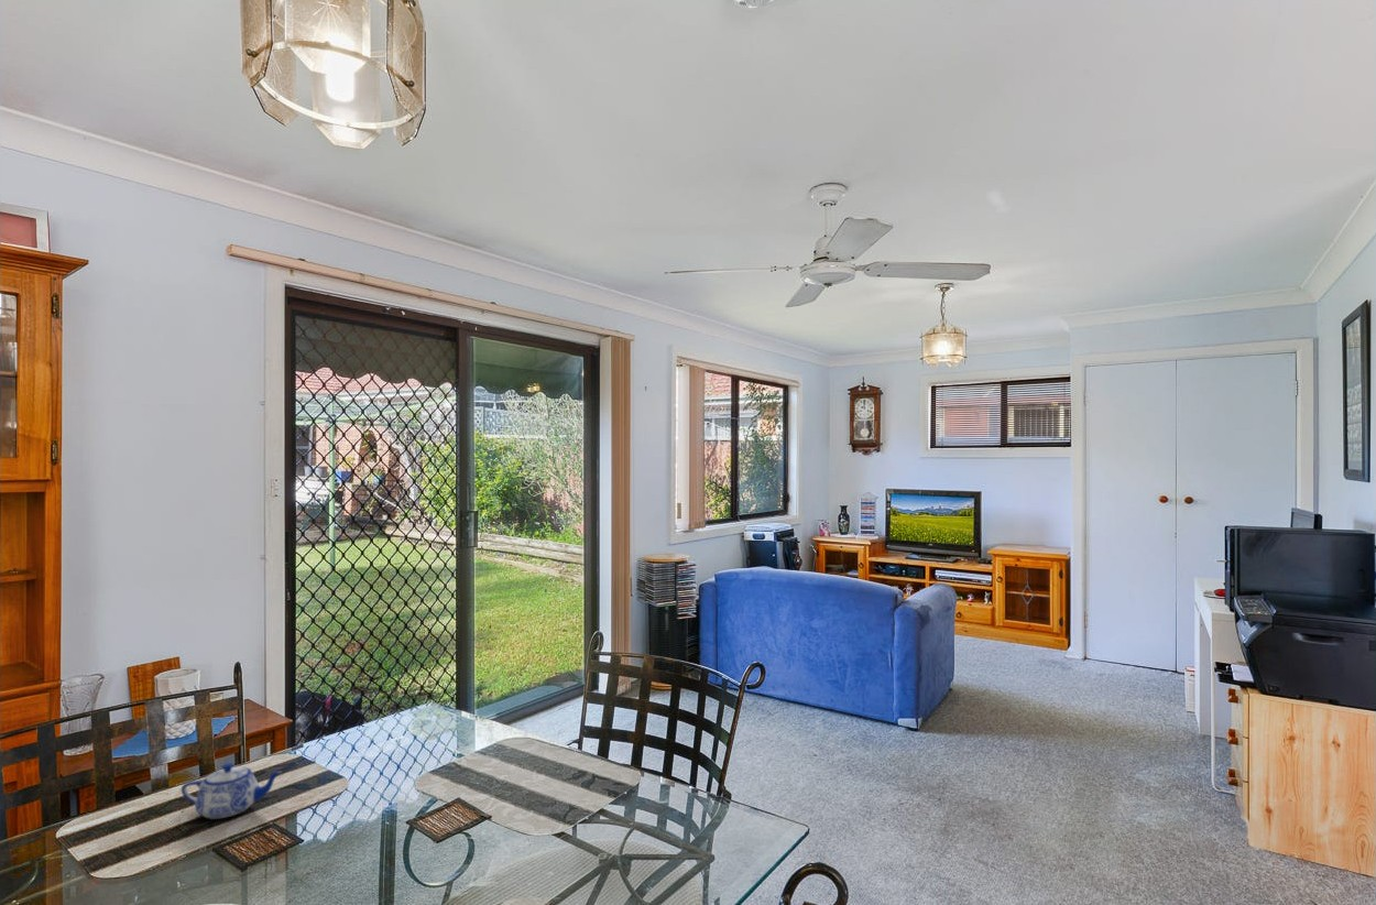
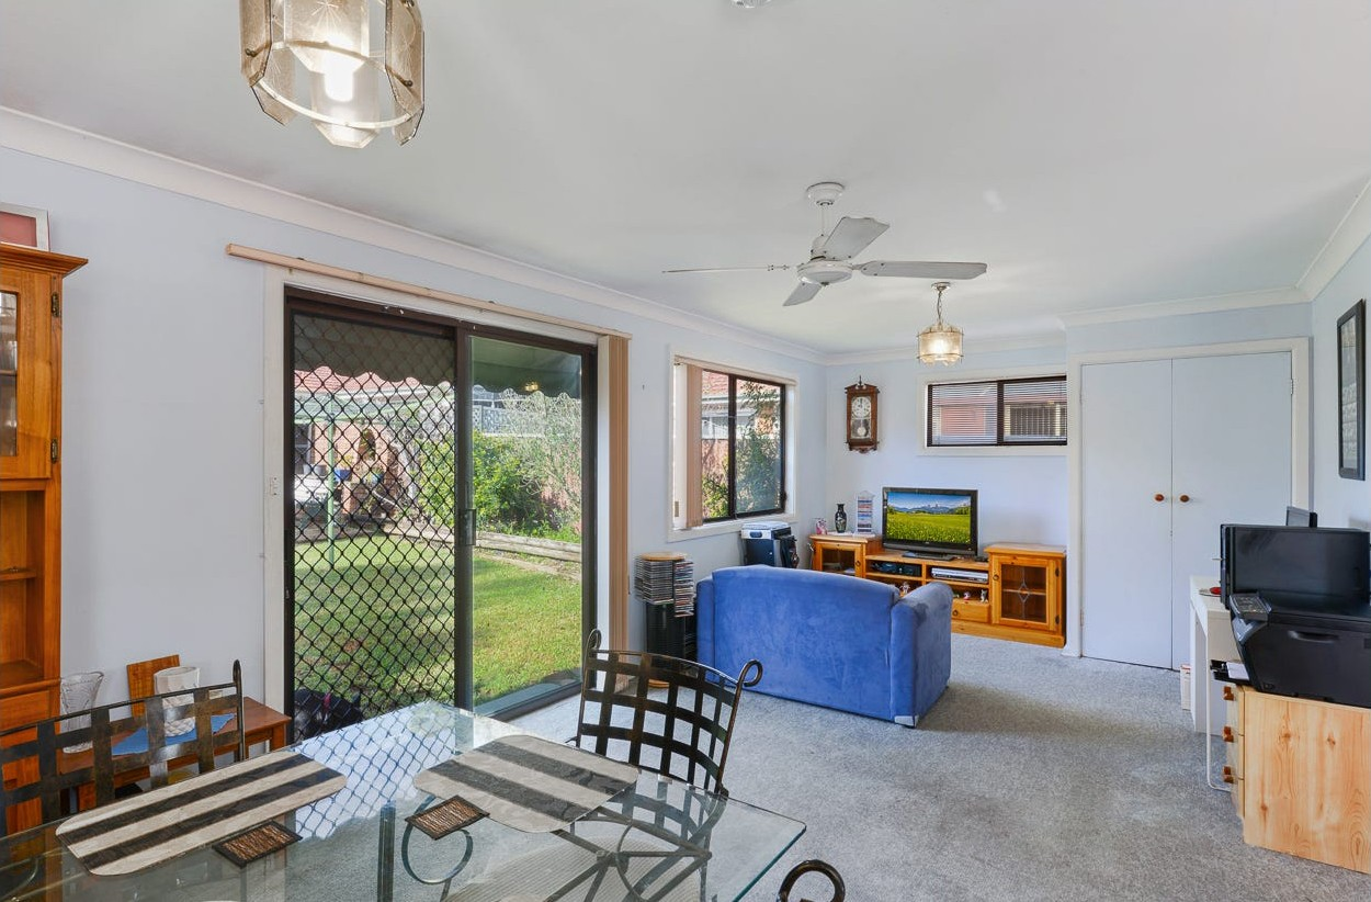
- teapot [181,762,284,820]
